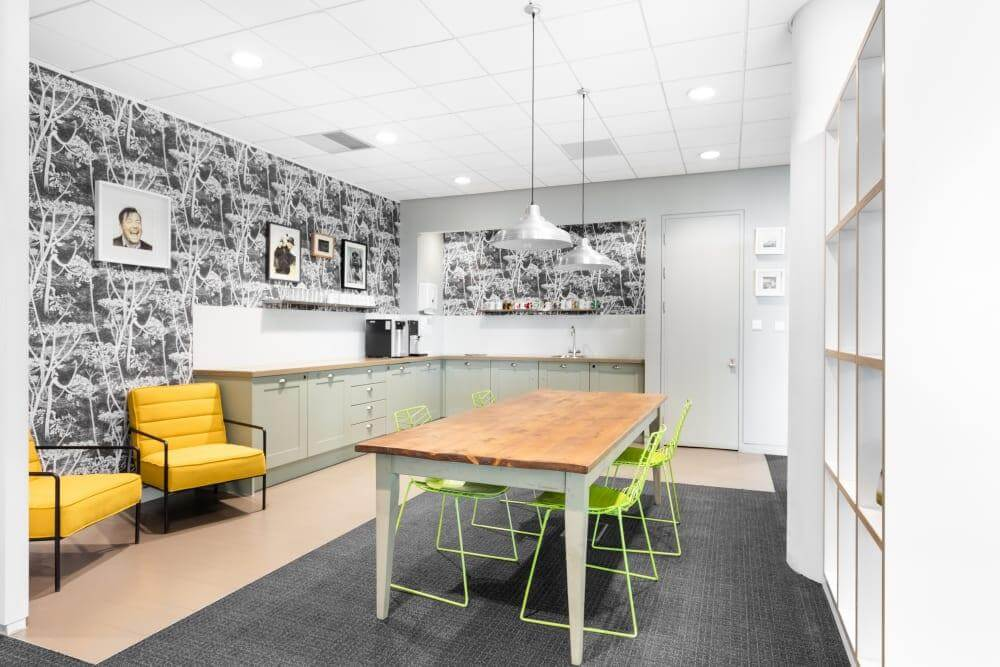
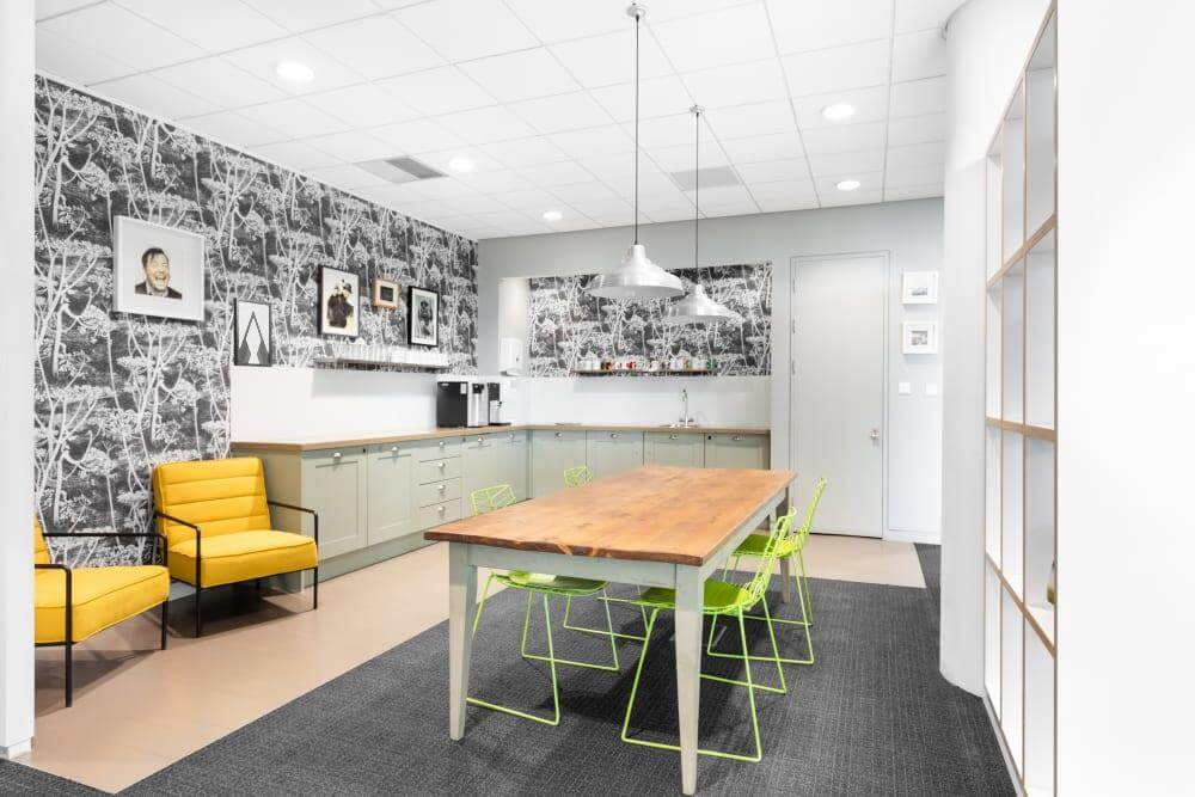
+ wall art [232,296,274,368]
